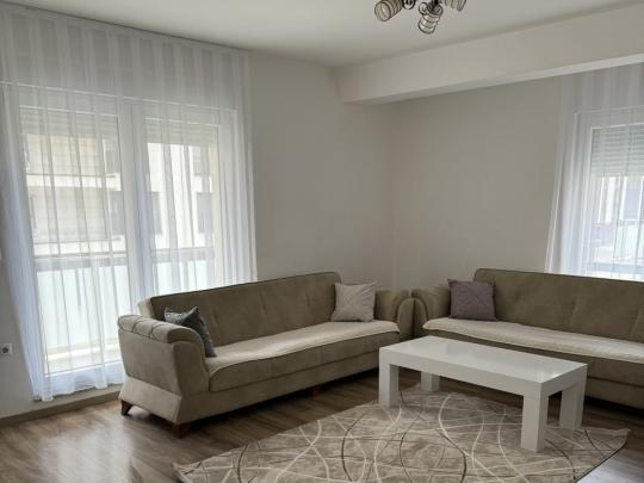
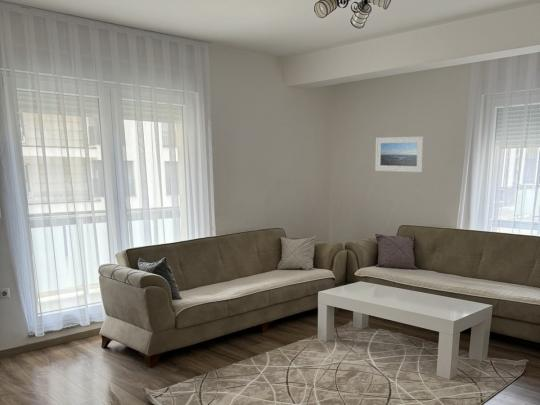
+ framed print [374,135,425,173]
